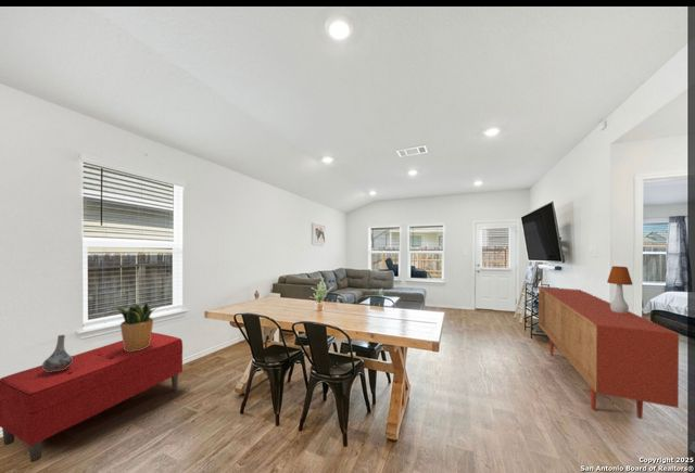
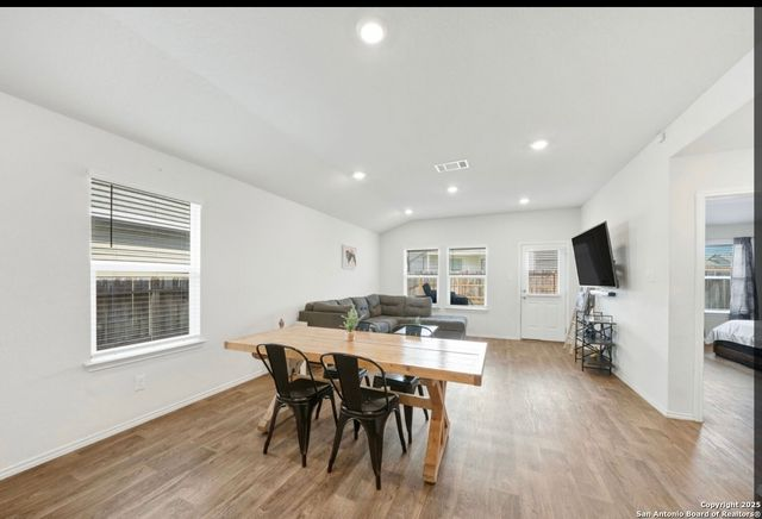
- sideboard [538,286,680,420]
- decorative vase [41,334,73,372]
- bench [0,332,184,463]
- table lamp [606,265,633,312]
- potted plant [109,302,164,351]
